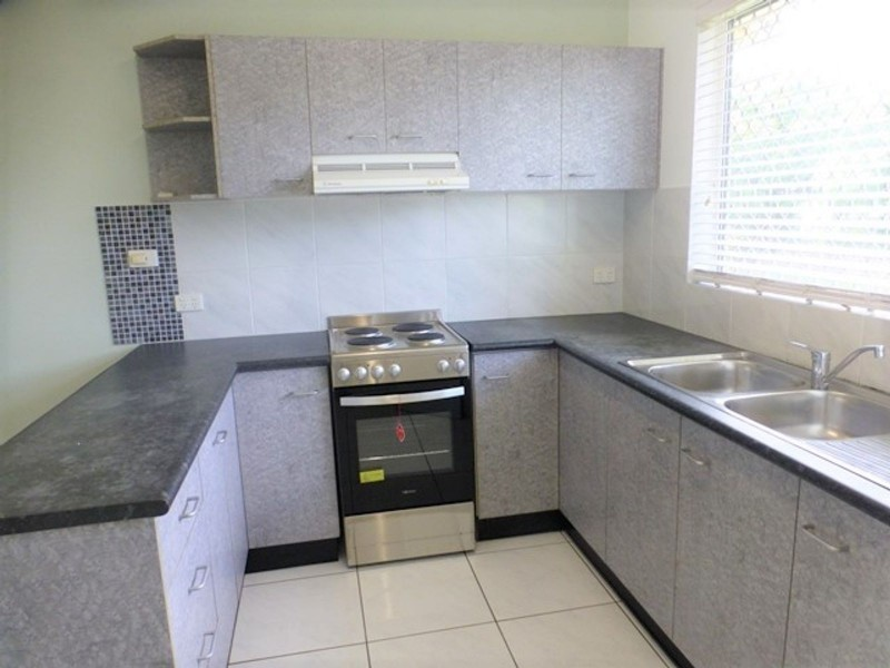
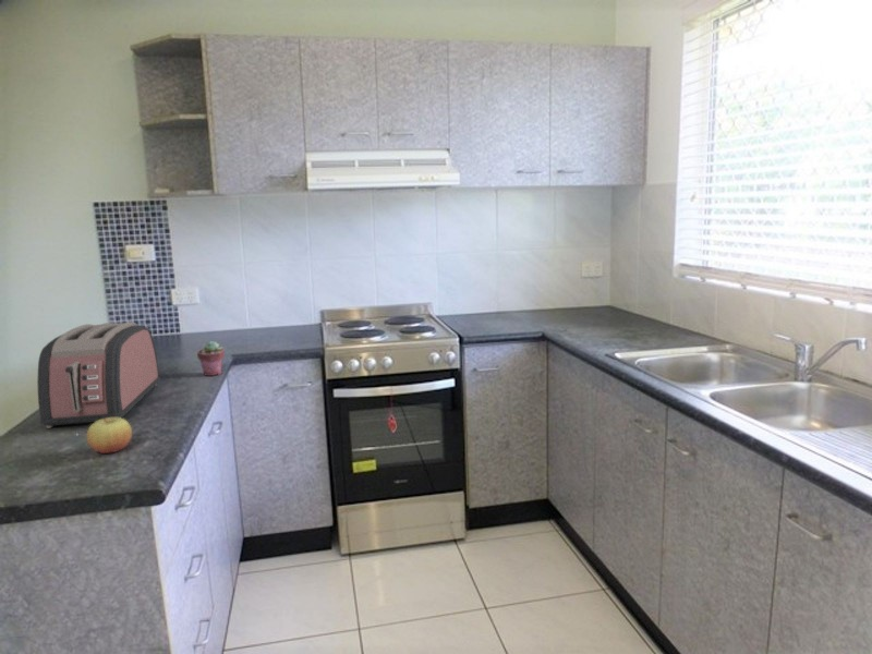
+ toaster [36,320,161,429]
+ potted succulent [196,340,226,377]
+ apple [85,417,133,455]
